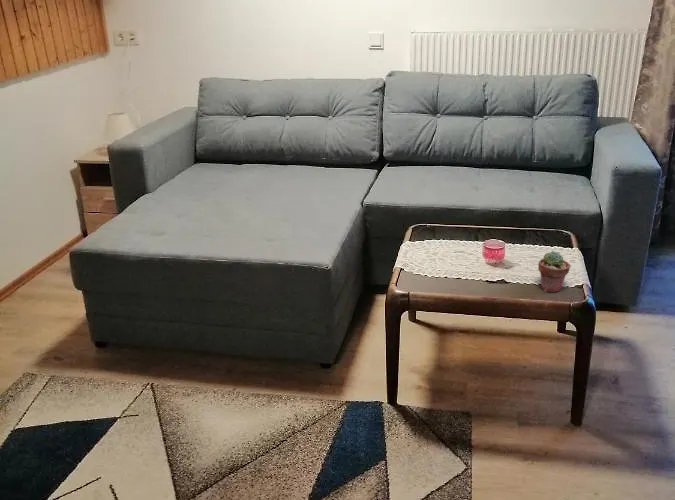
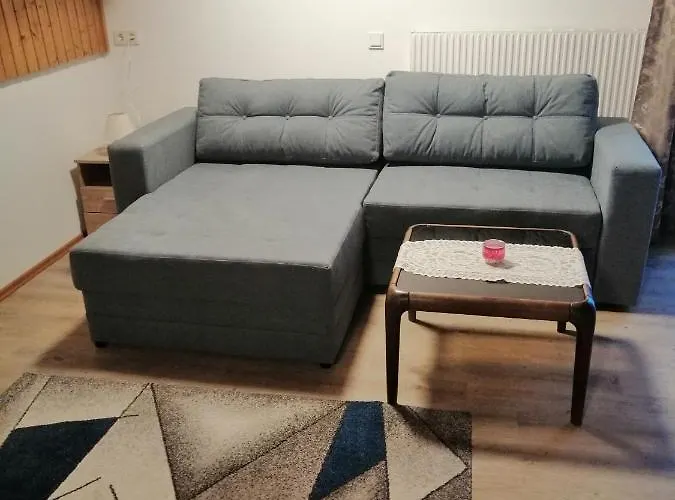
- potted succulent [537,250,571,294]
